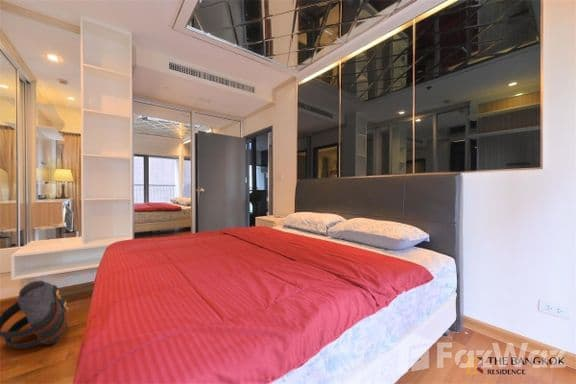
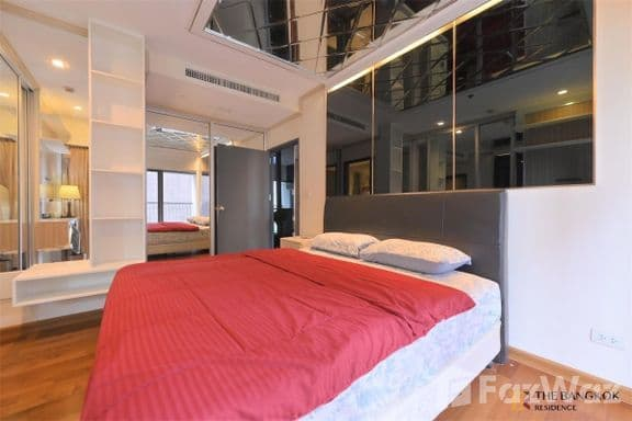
- backpack [0,280,70,350]
